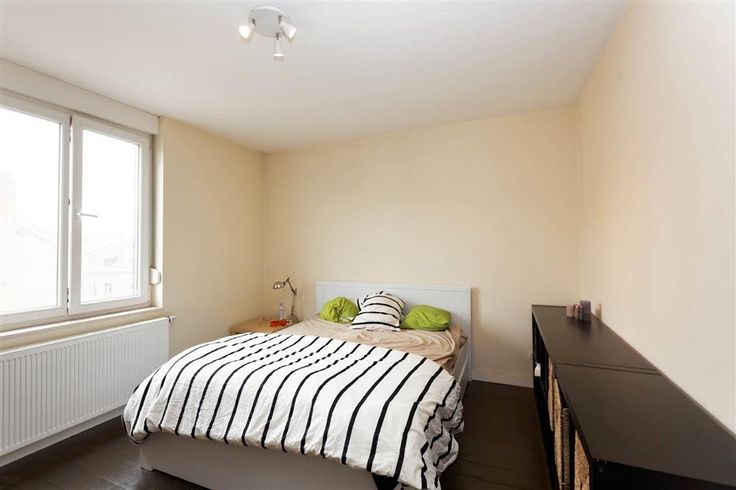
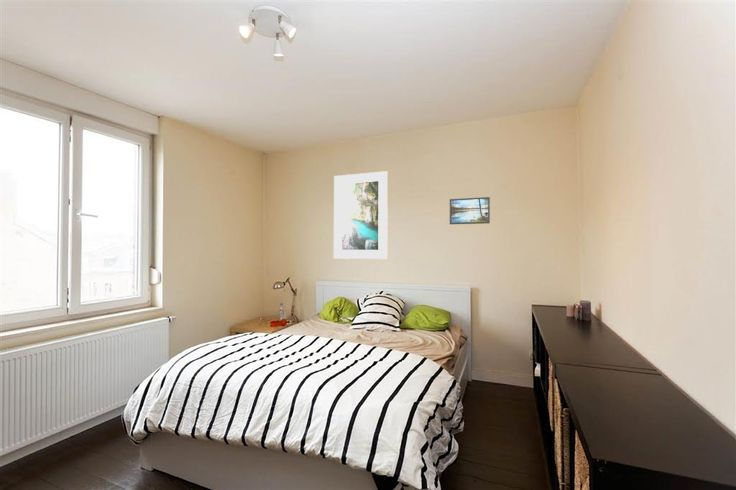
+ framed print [333,170,389,260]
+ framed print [449,196,491,225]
